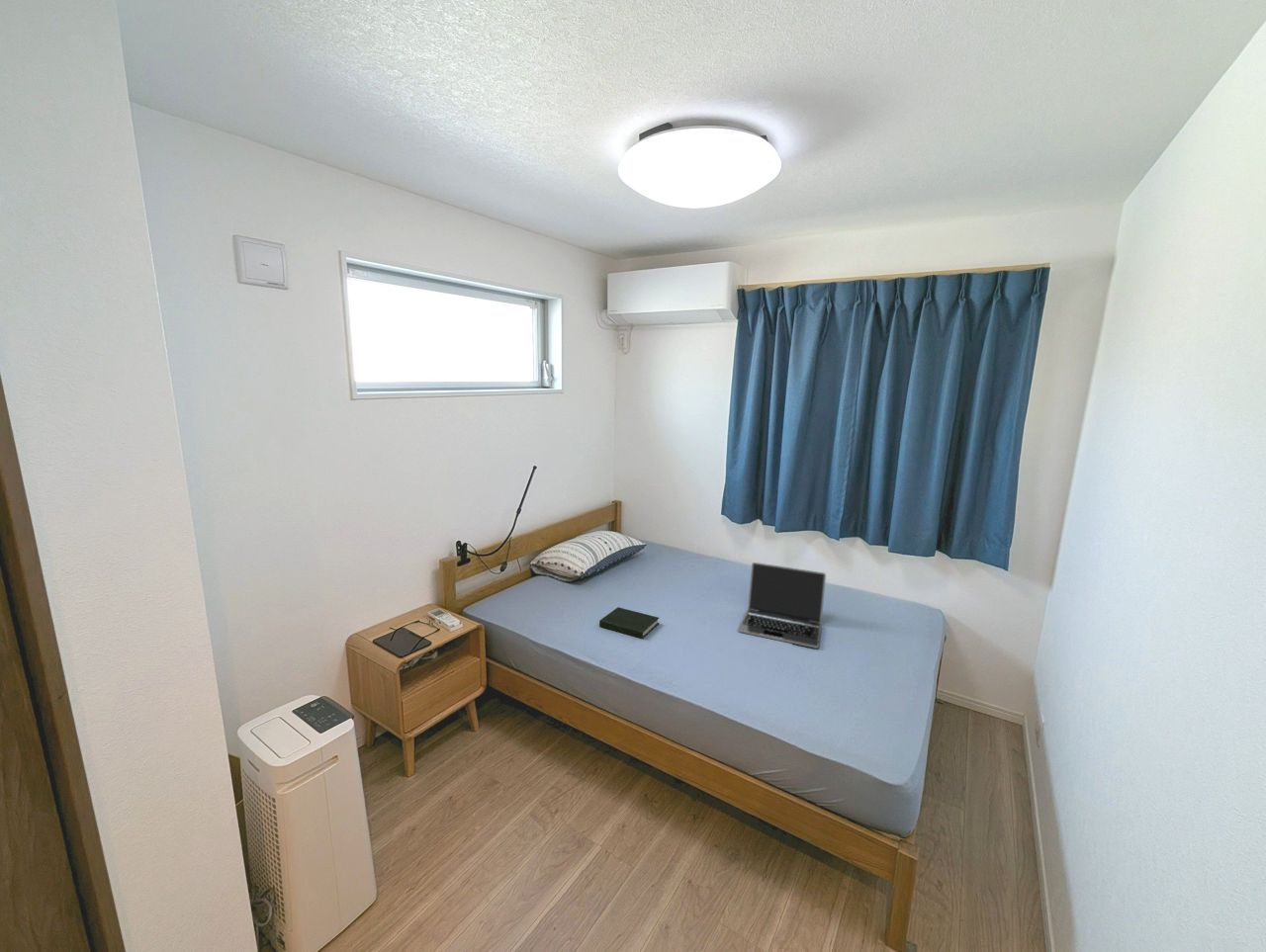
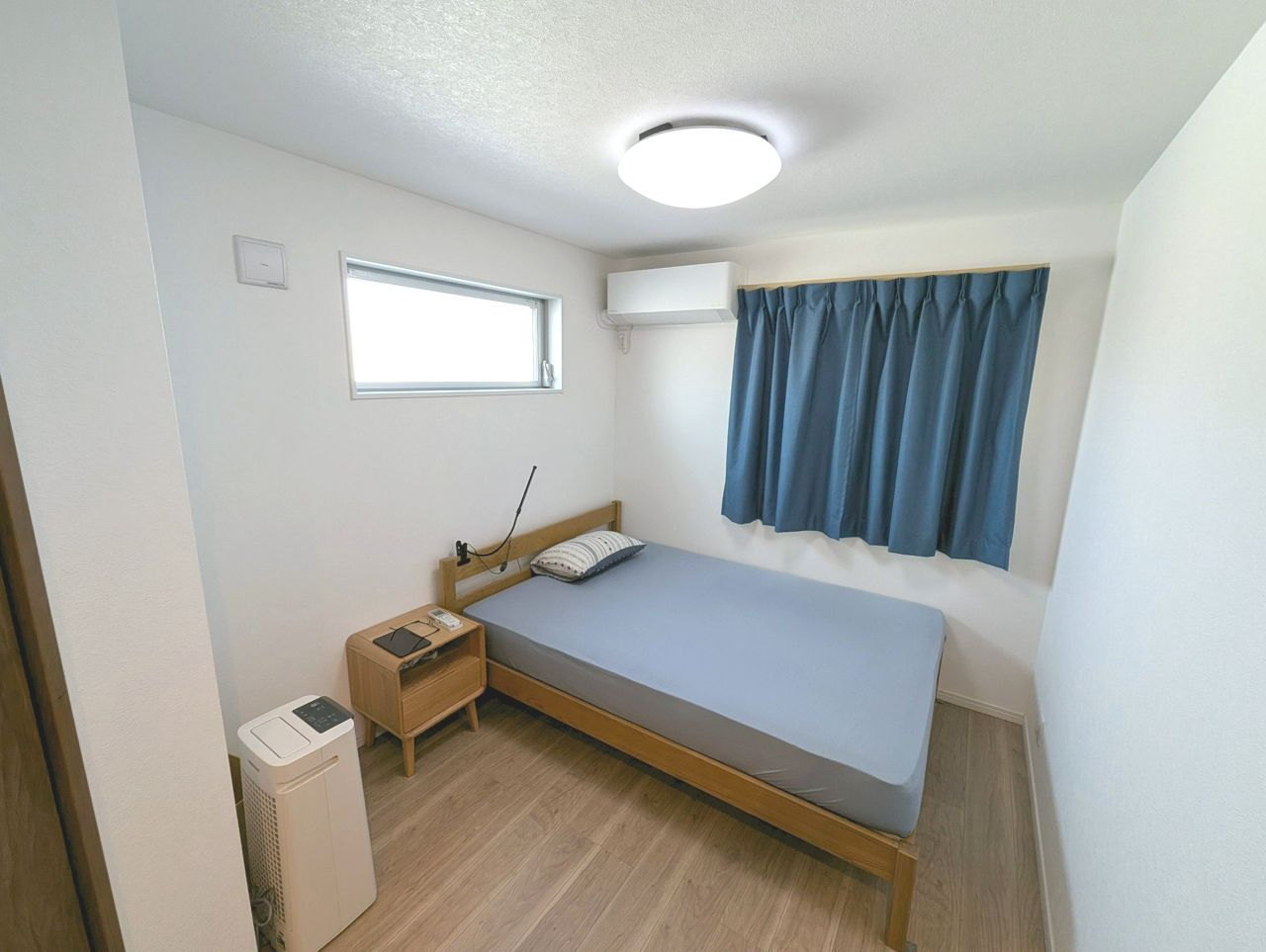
- book [598,606,660,640]
- laptop [737,562,827,649]
